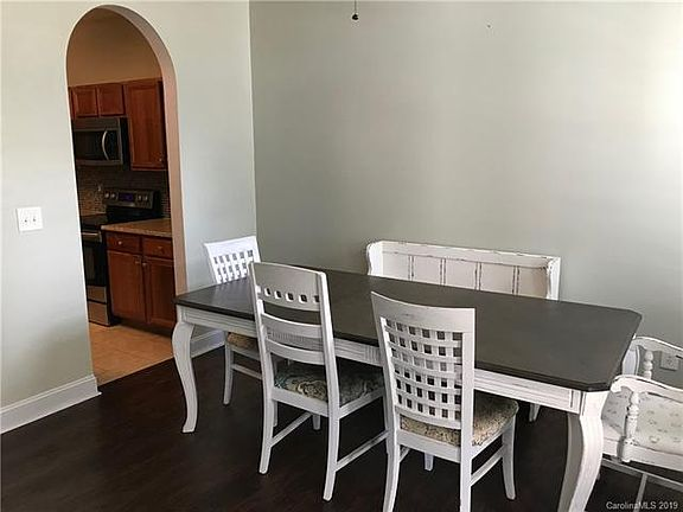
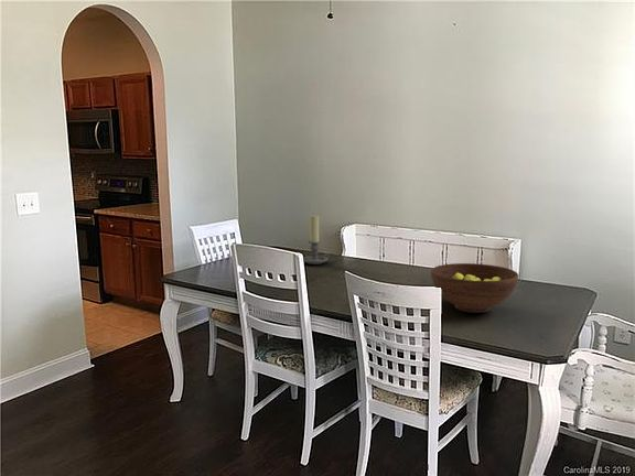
+ fruit bowl [430,262,519,314]
+ candle holder [302,215,330,266]
